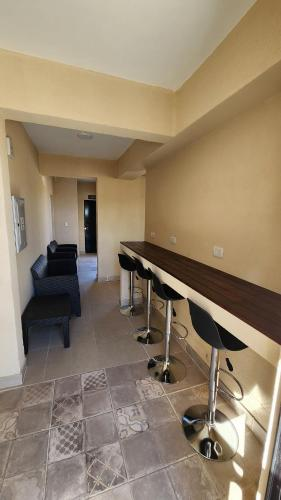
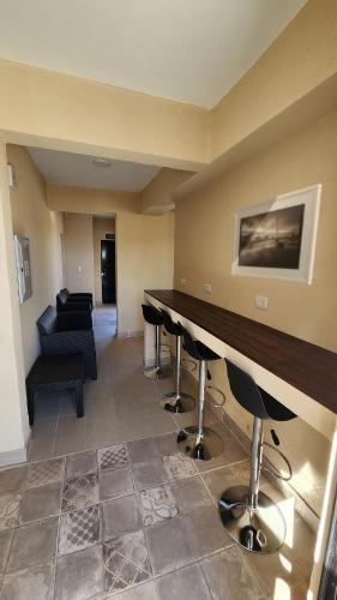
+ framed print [230,182,323,287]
